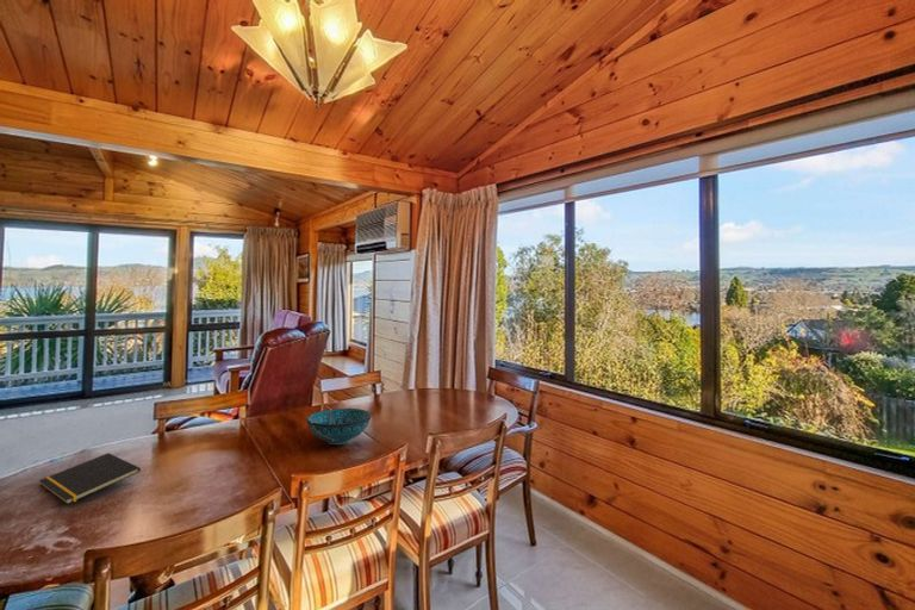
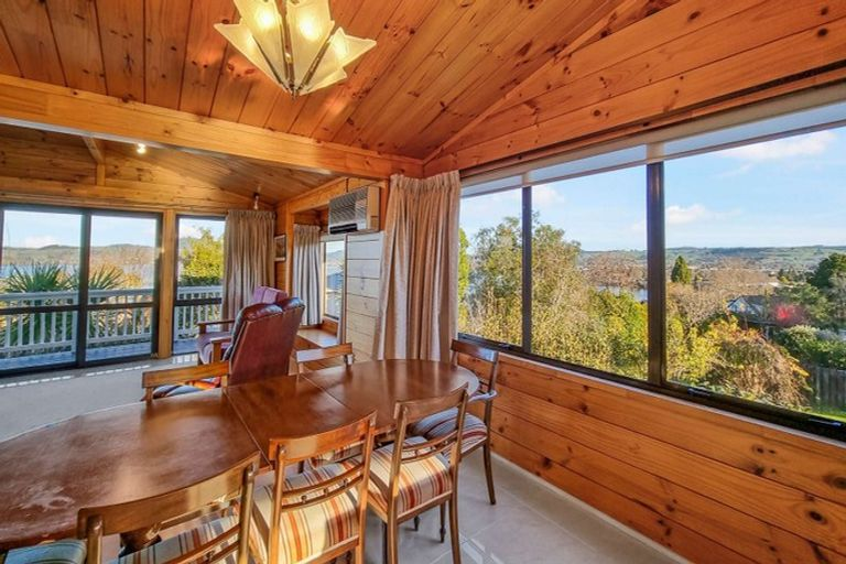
- notepad [38,452,142,506]
- decorative bowl [305,407,373,446]
